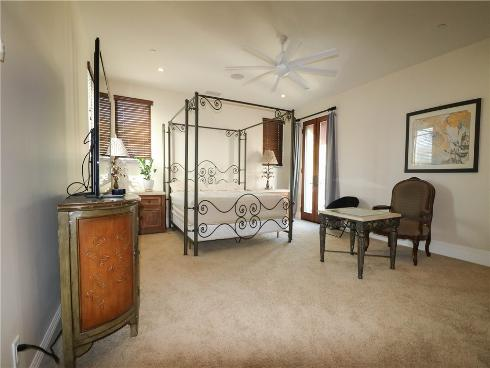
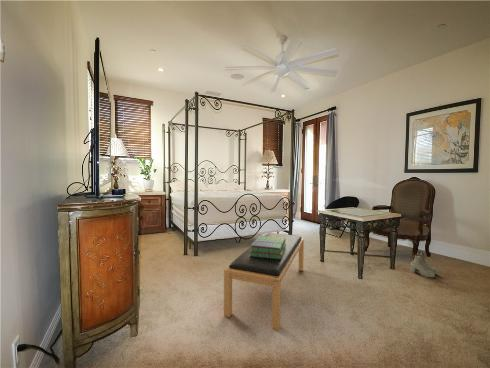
+ stack of books [250,235,286,259]
+ bench [223,232,305,331]
+ boots [410,252,438,279]
